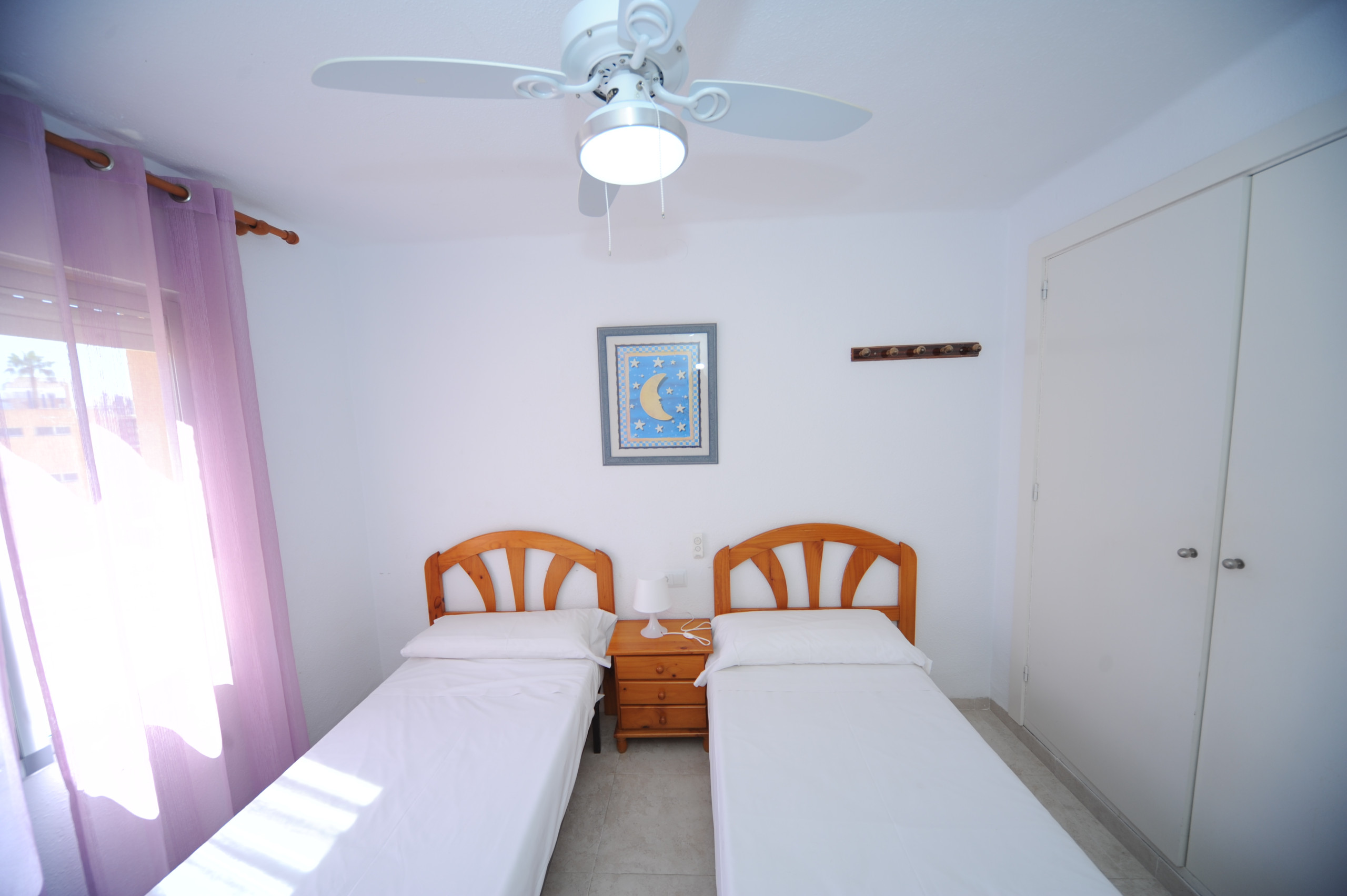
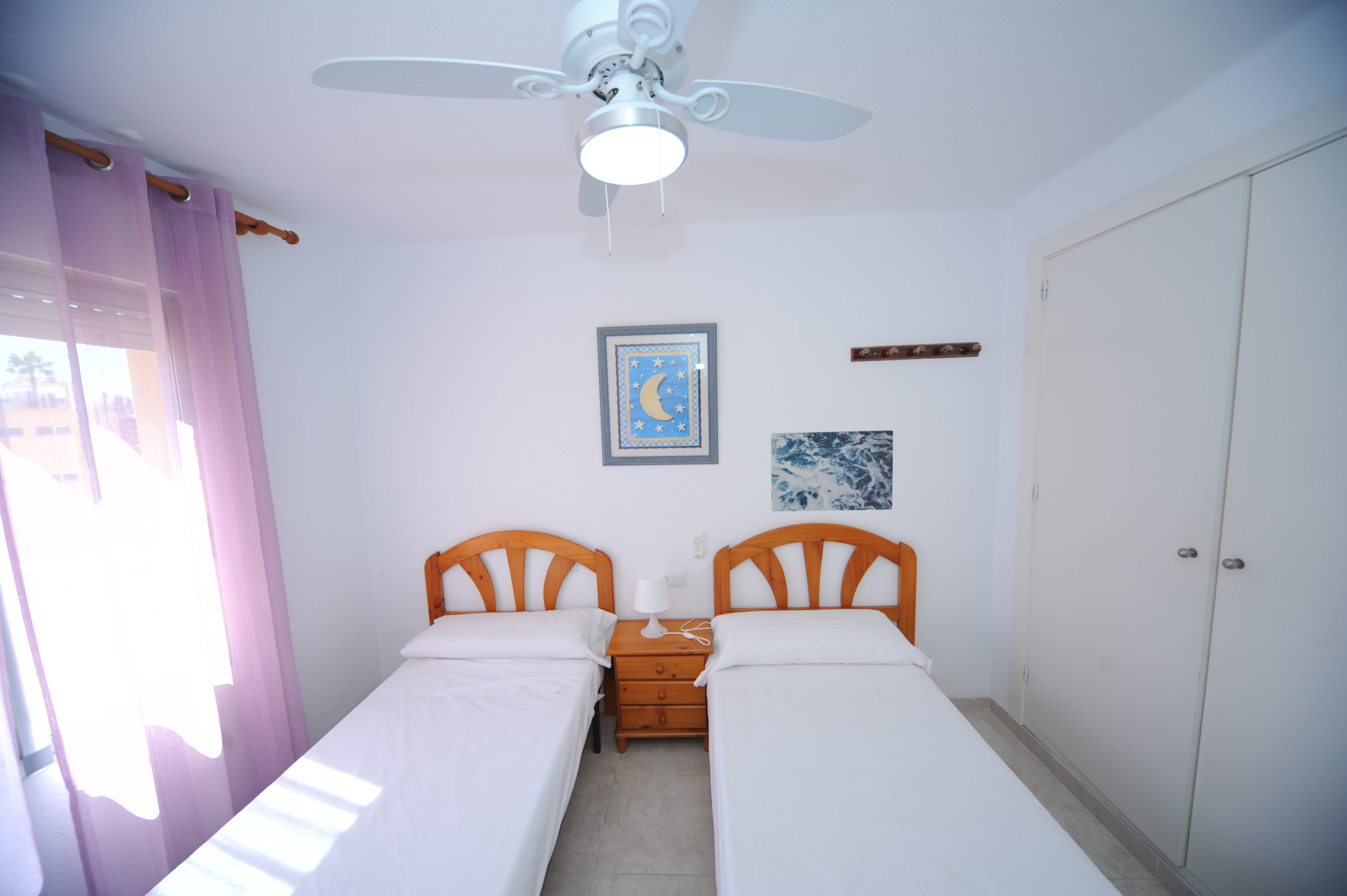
+ wall art [770,430,893,512]
